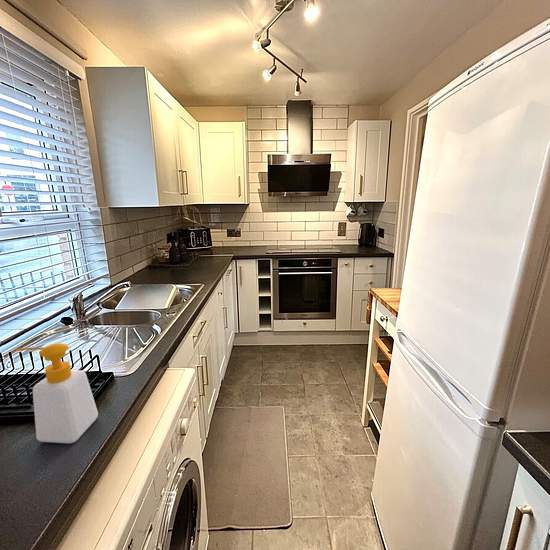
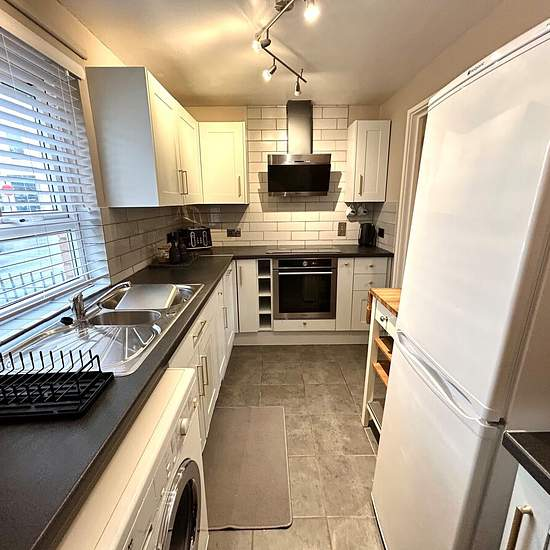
- soap bottle [15,342,99,444]
